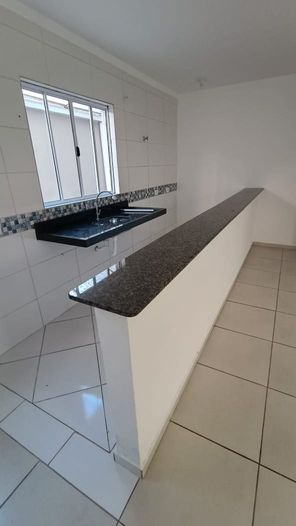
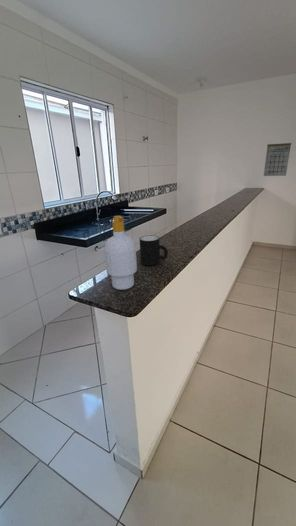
+ mug [139,234,169,266]
+ calendar [263,135,292,177]
+ soap bottle [104,215,138,291]
